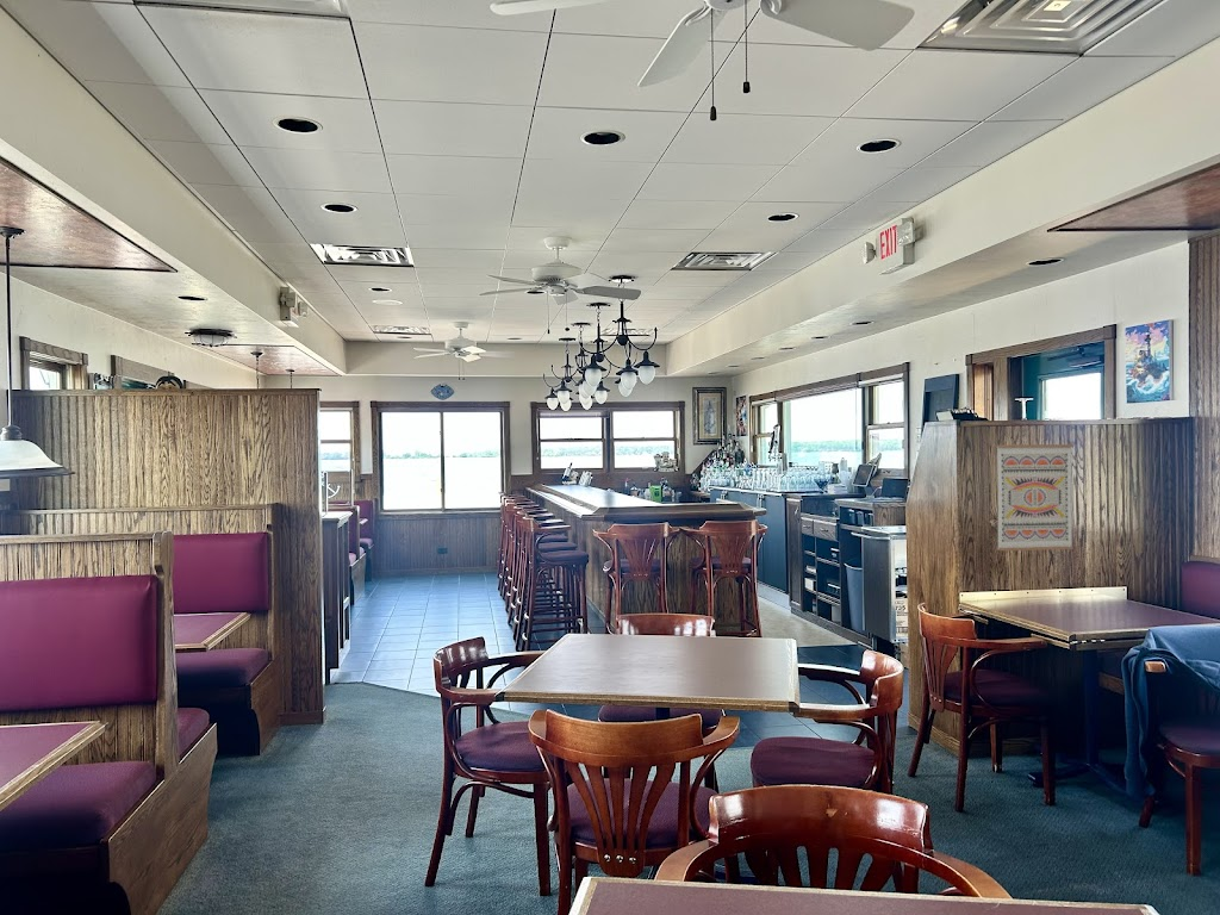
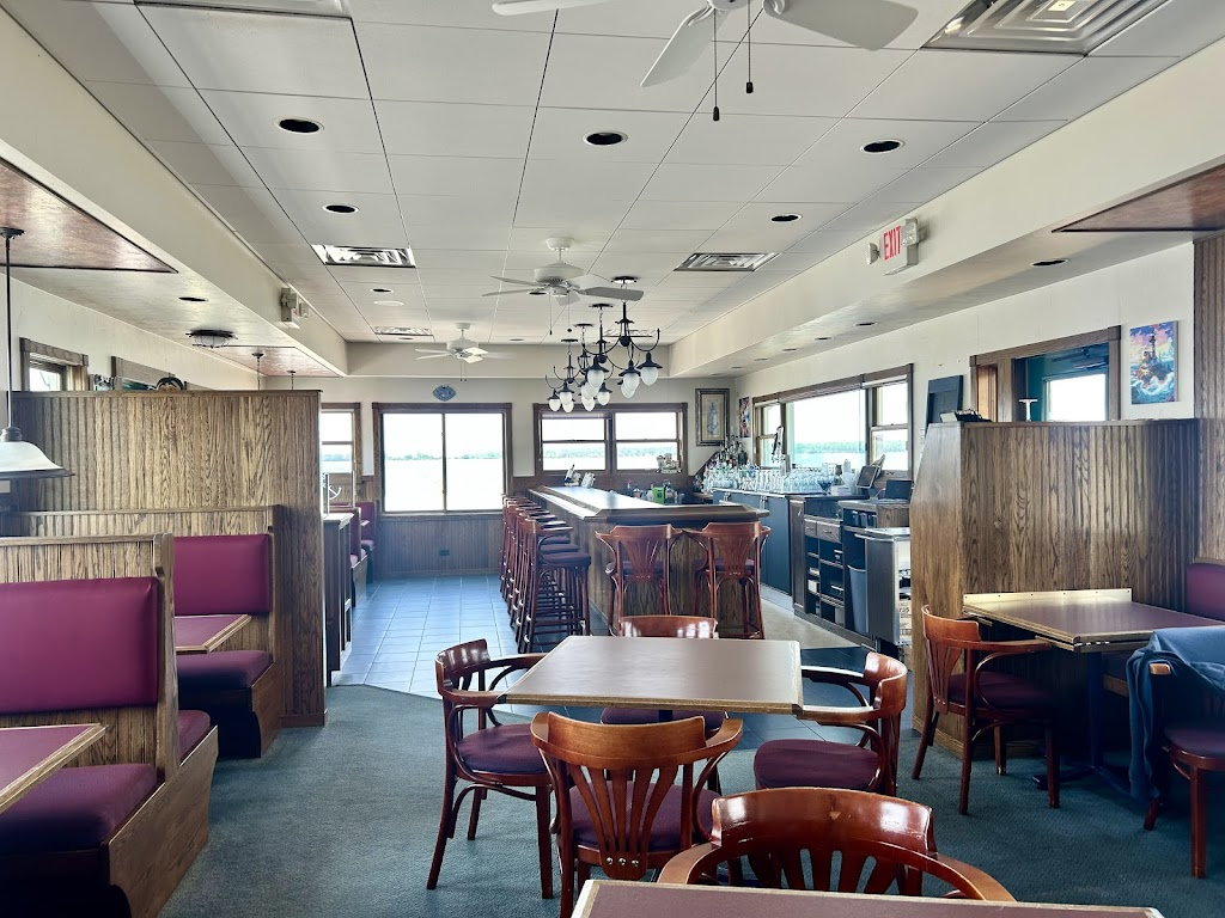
- wall art [995,443,1075,552]
